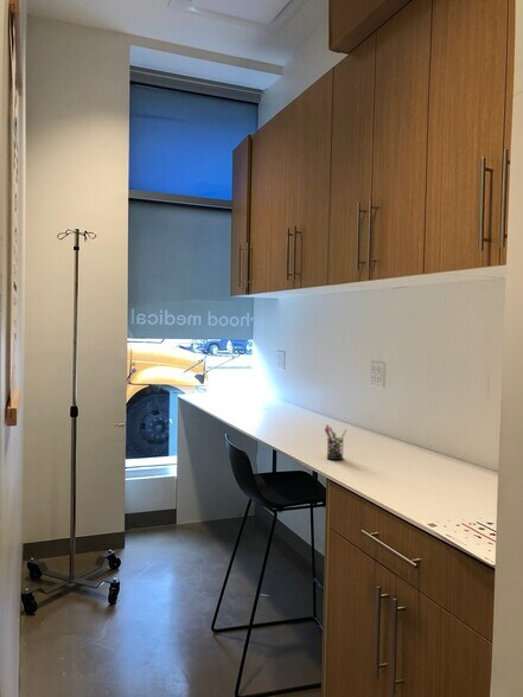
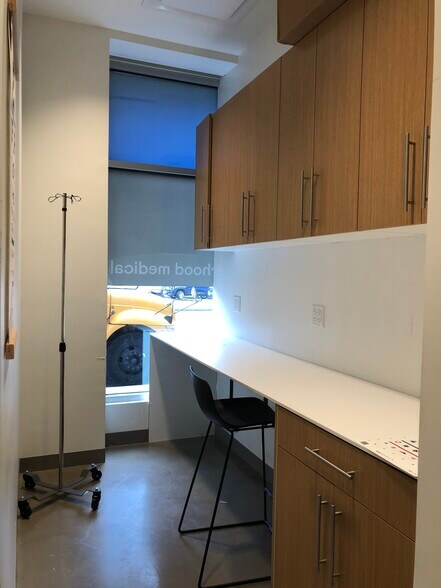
- pen holder [324,423,349,461]
